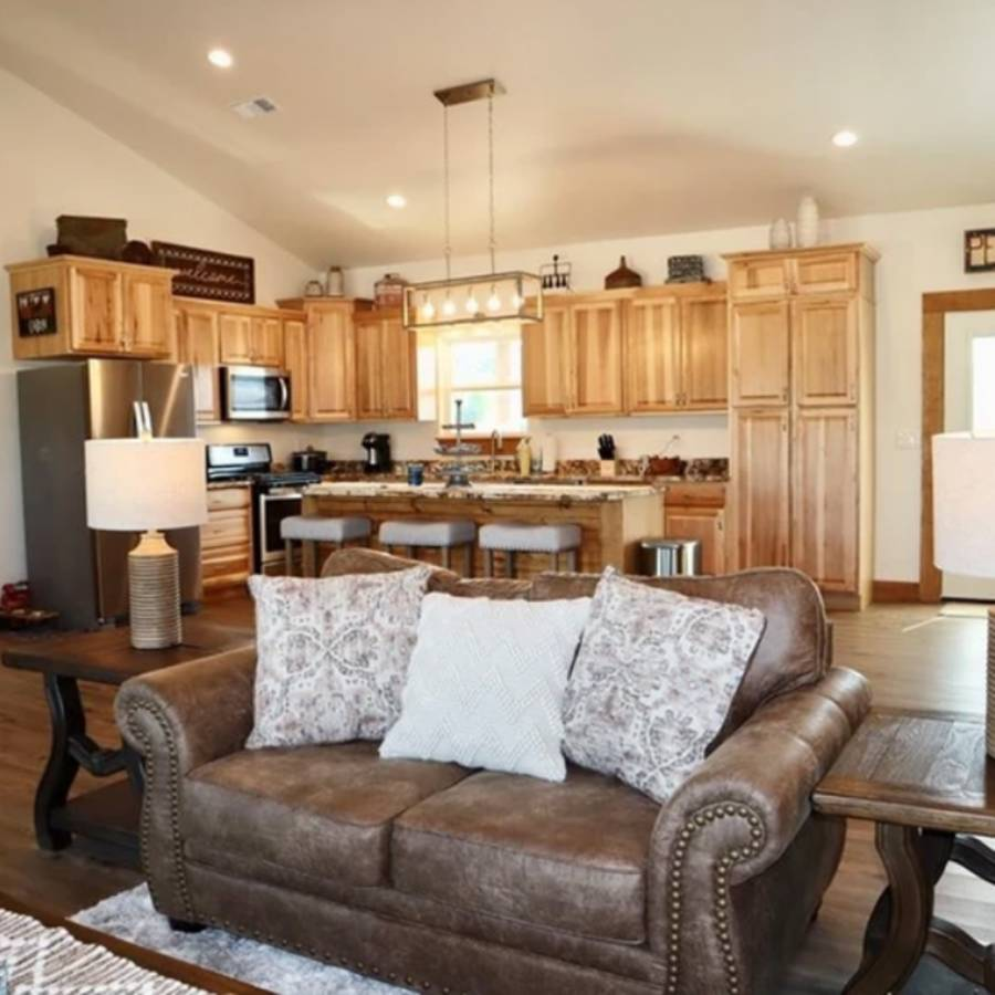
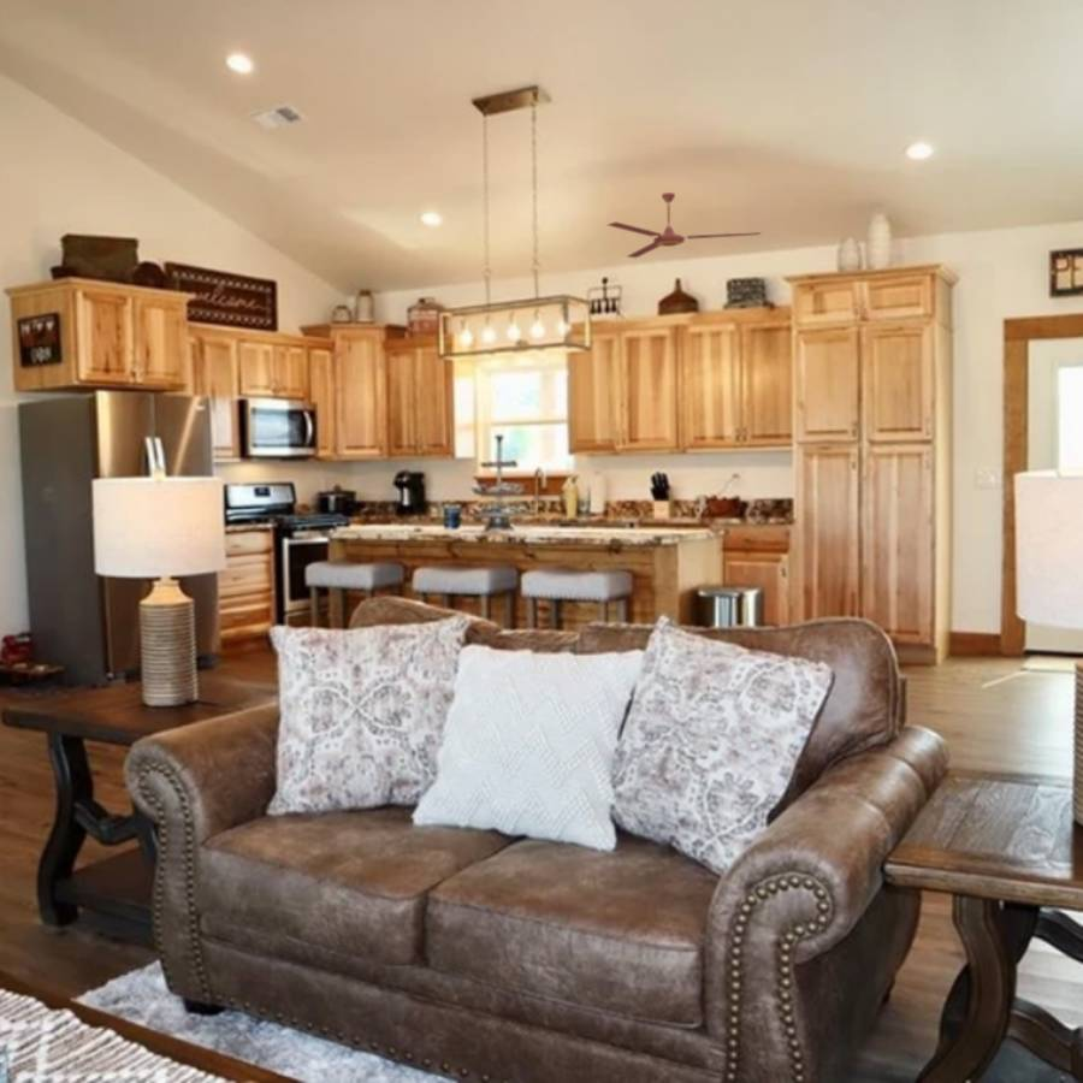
+ ceiling fan [606,191,762,259]
